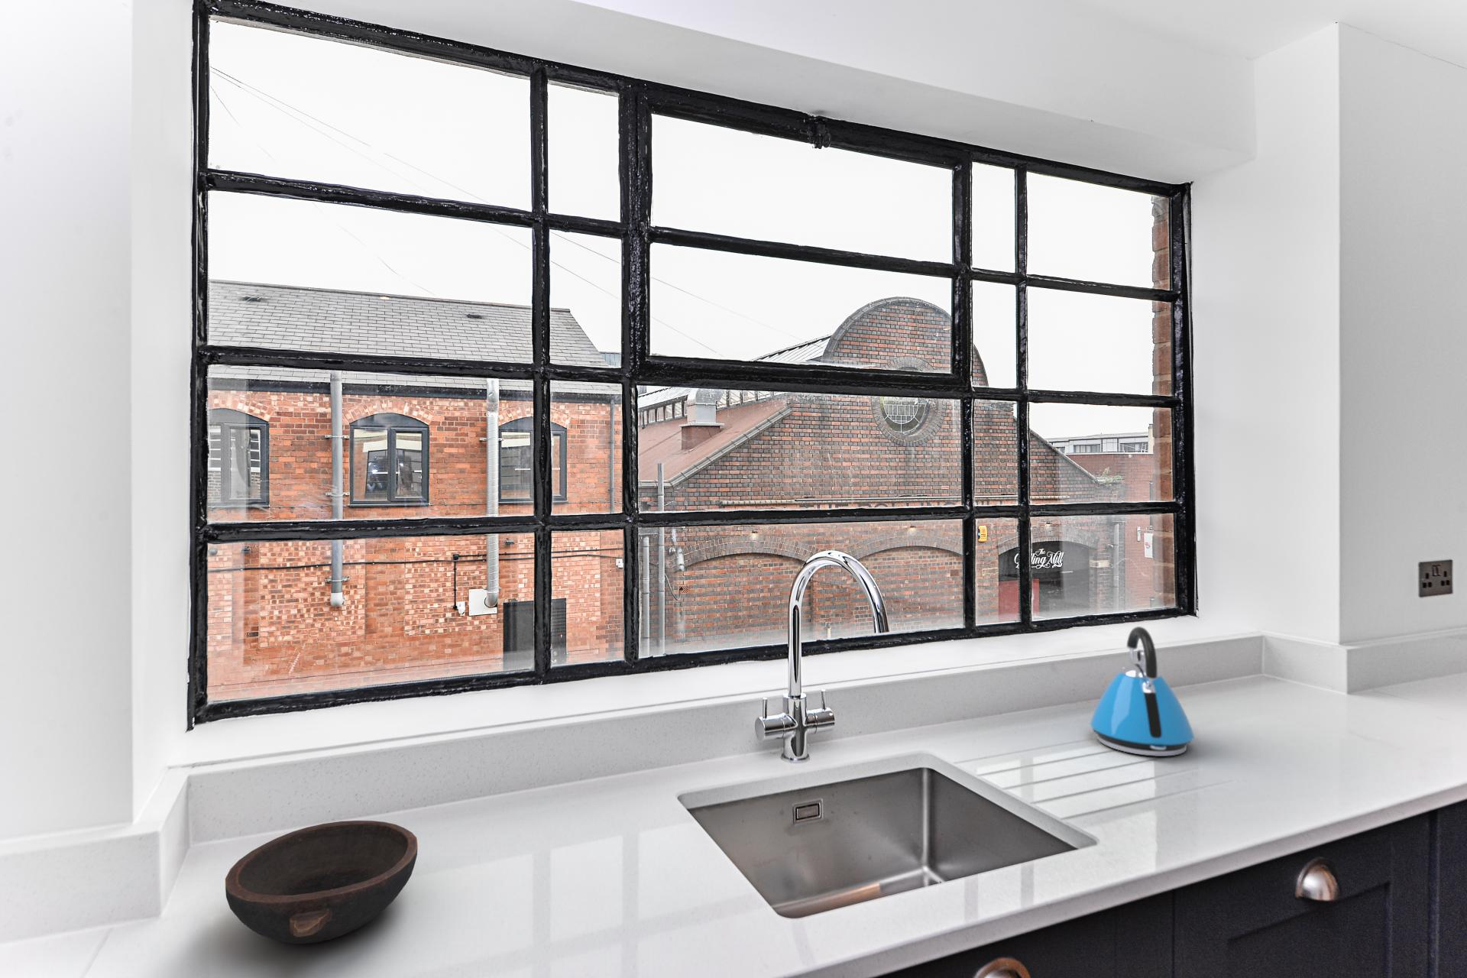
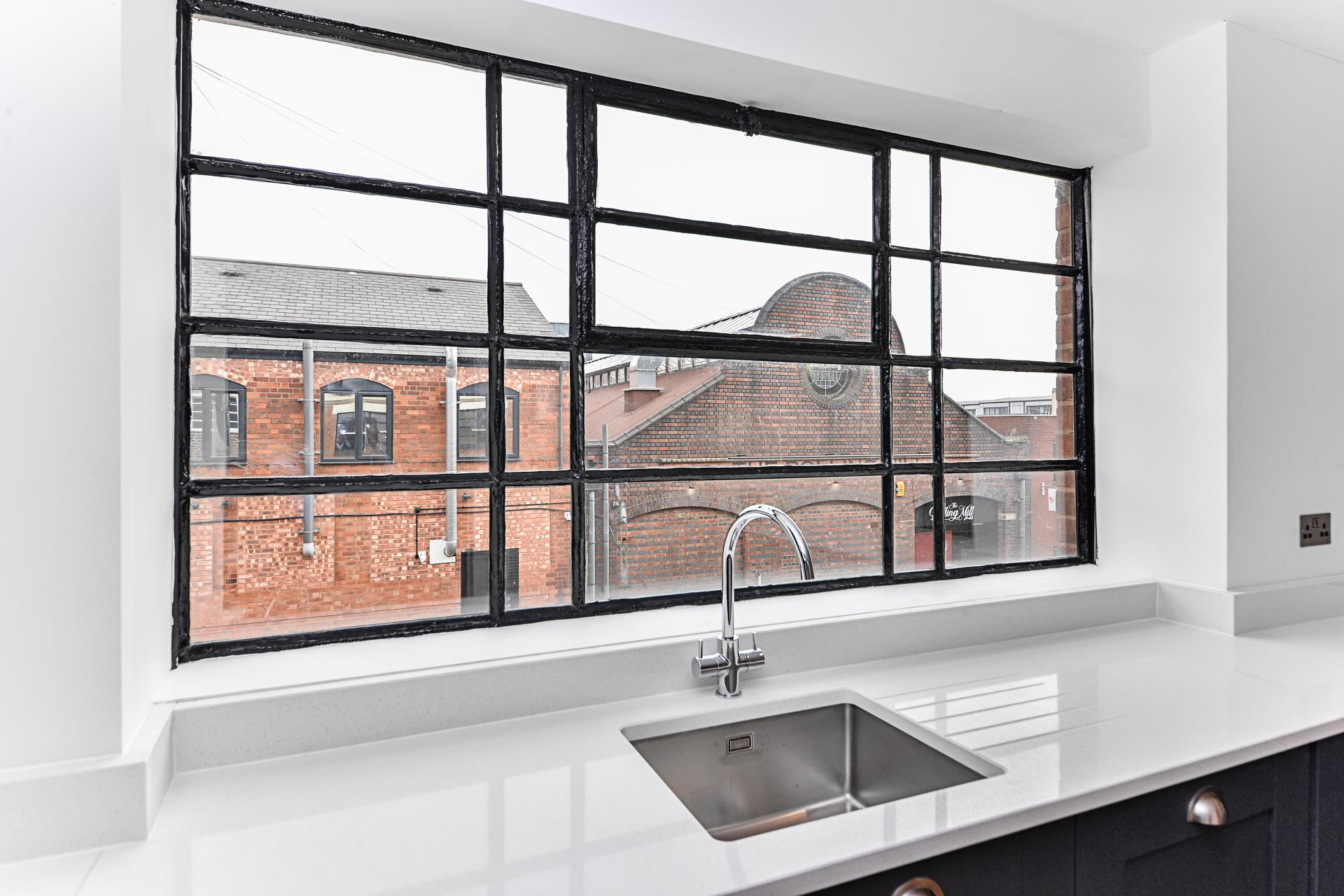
- kettle [1089,625,1195,758]
- bowl [225,820,419,944]
